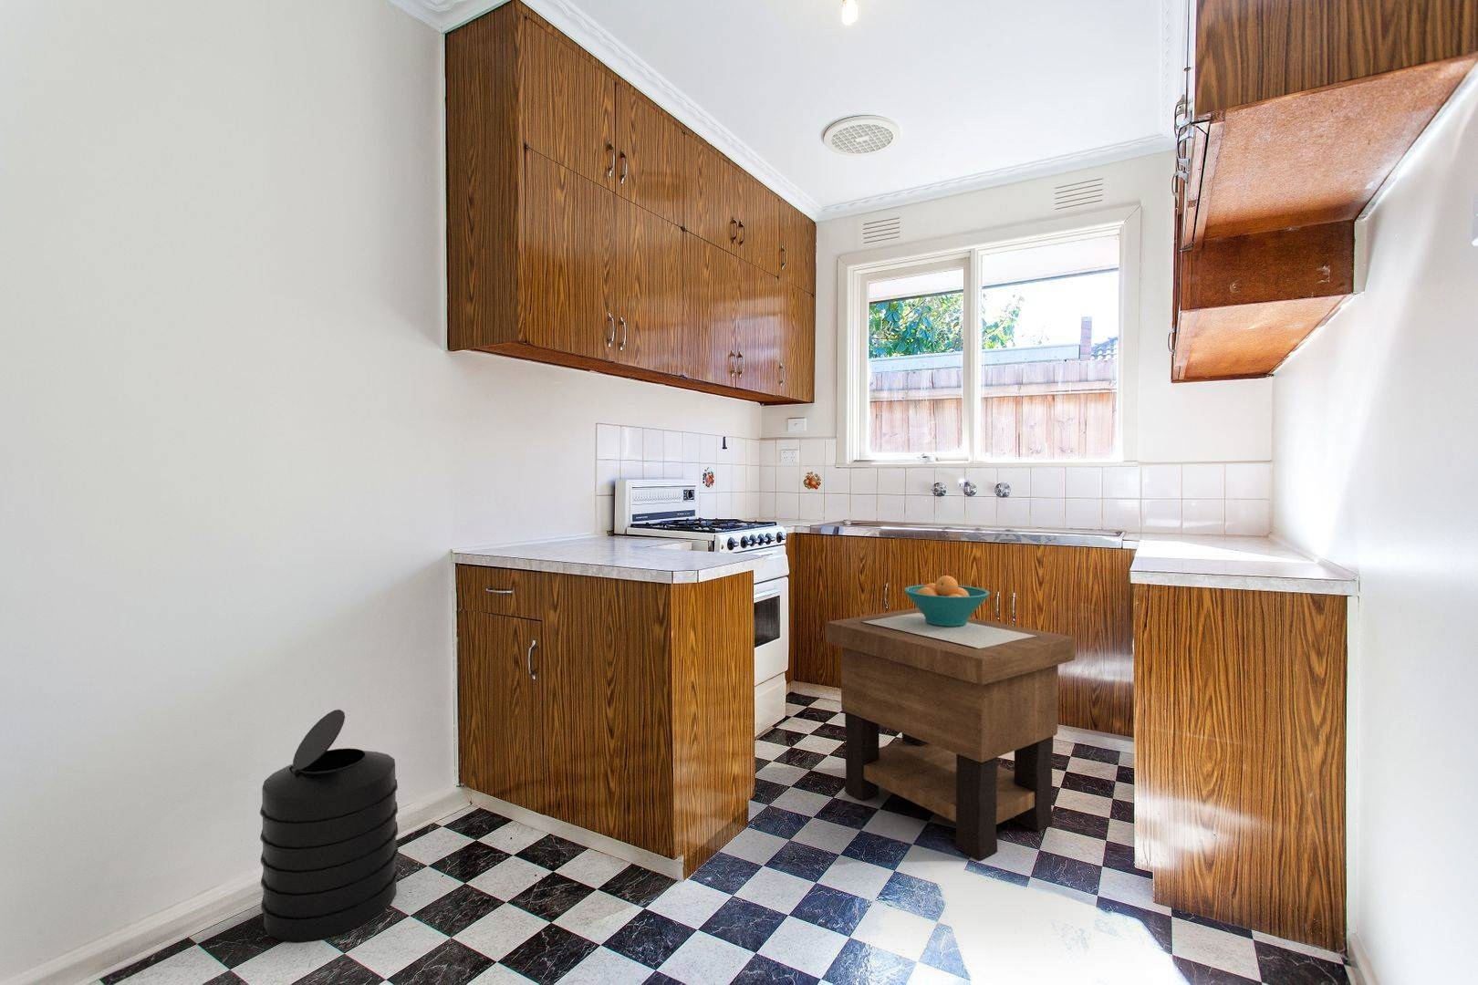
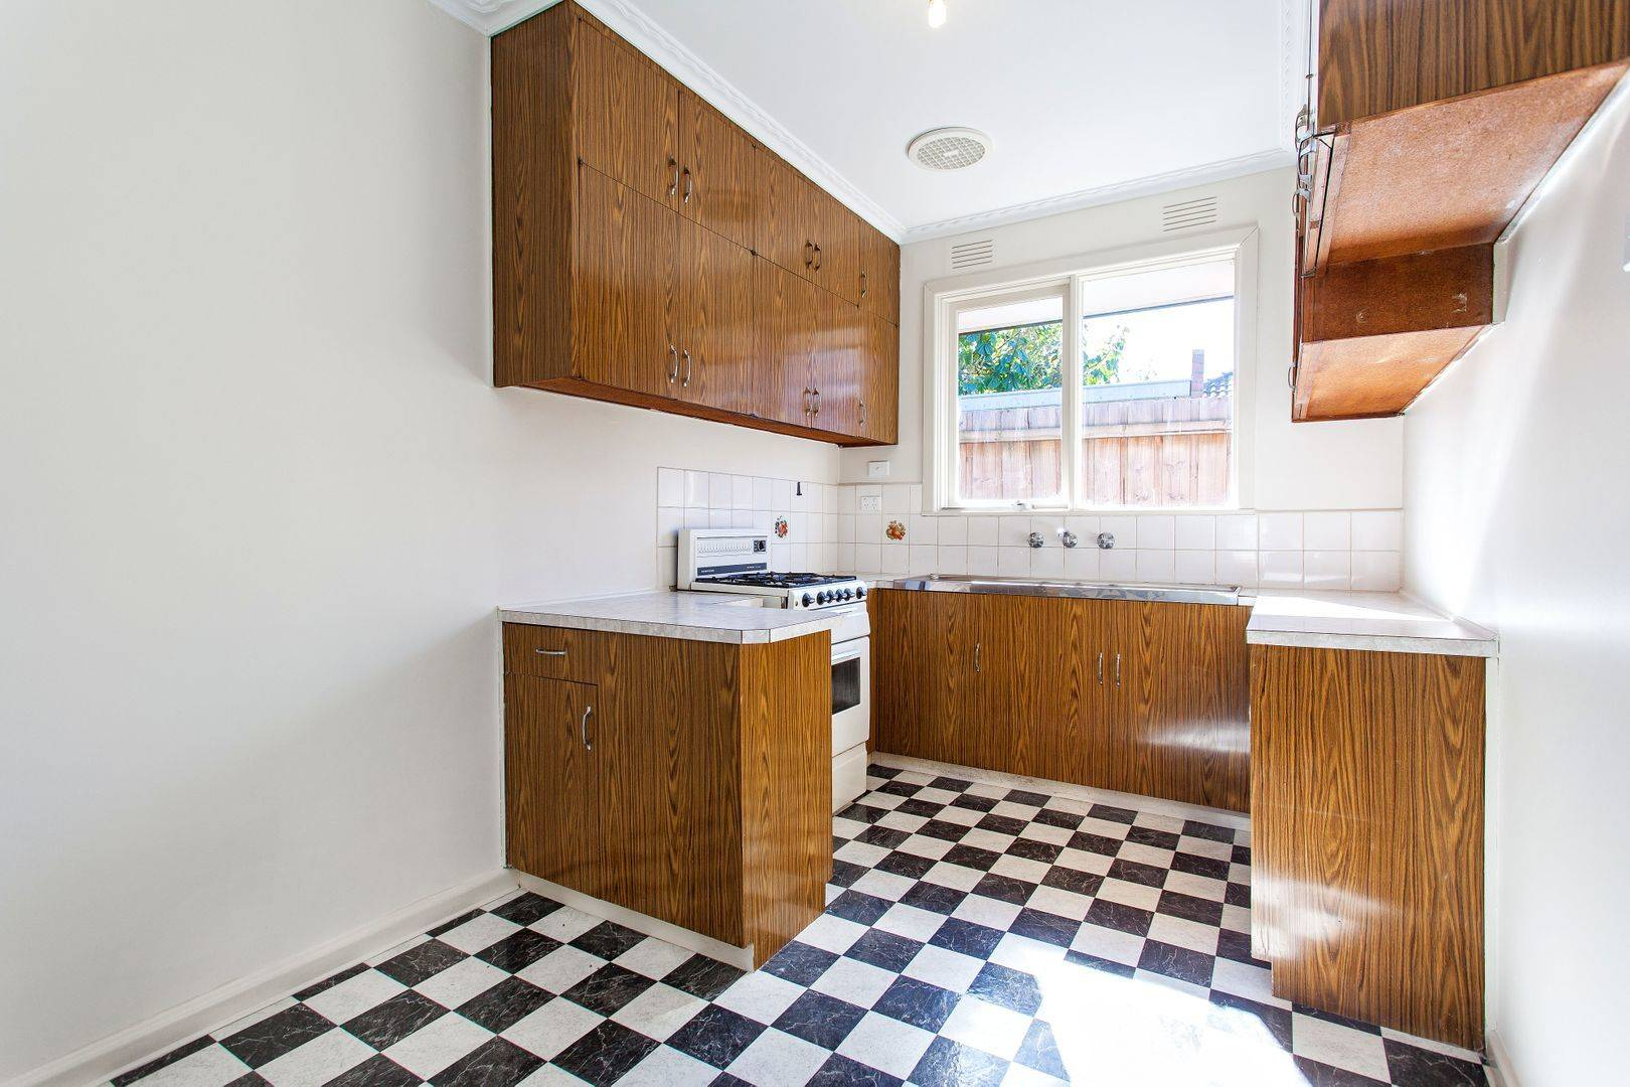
- fruit bowl [903,575,991,627]
- trash can [260,709,399,943]
- side table [825,608,1077,861]
